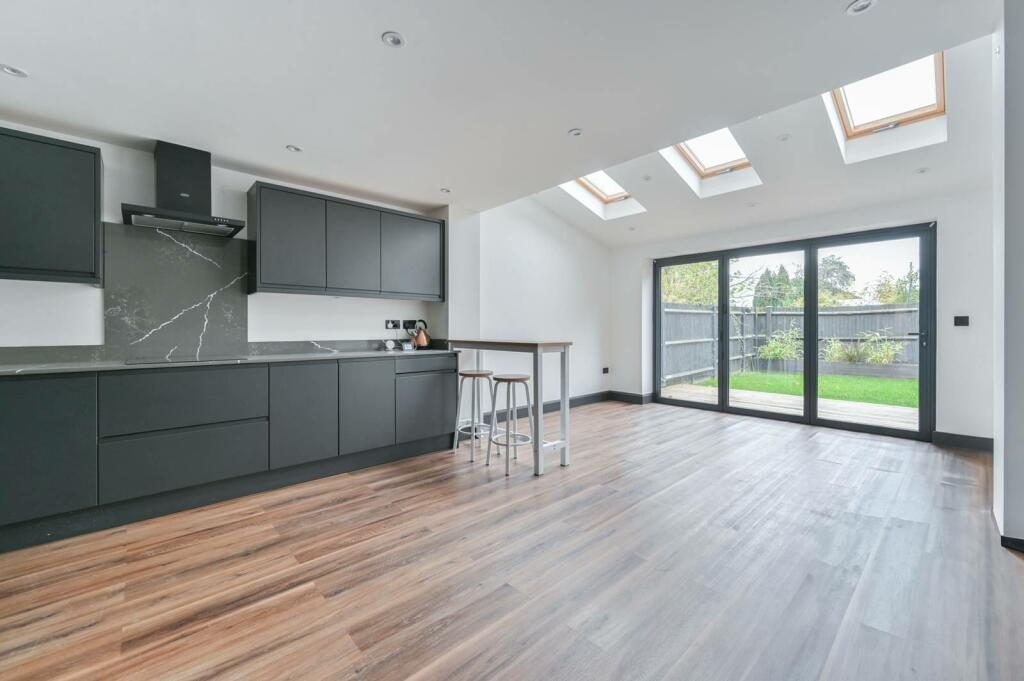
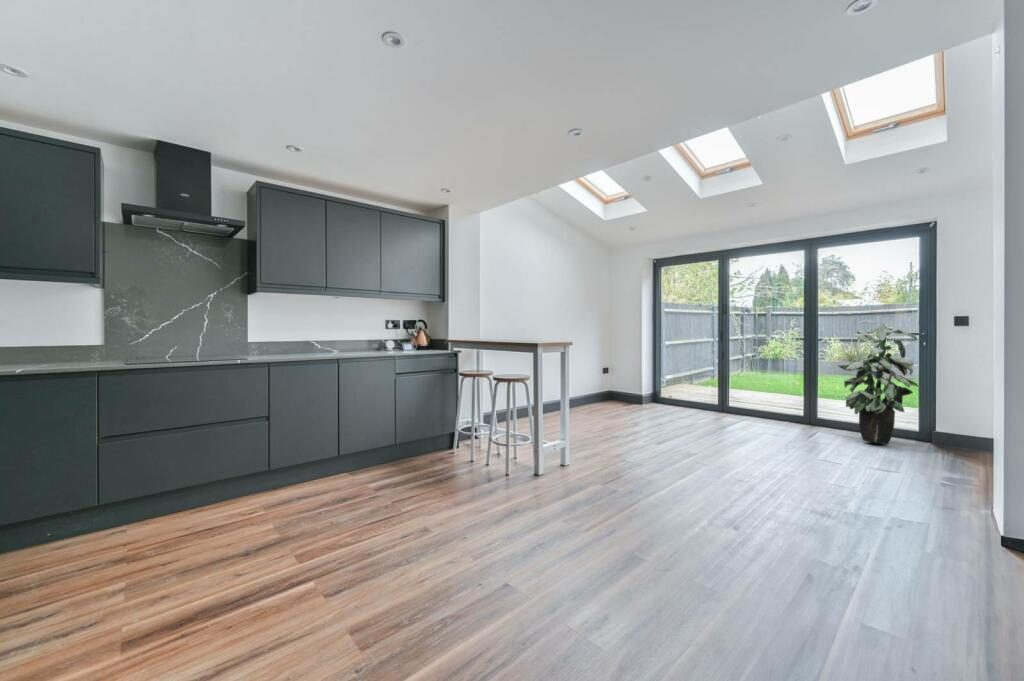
+ indoor plant [837,319,920,445]
